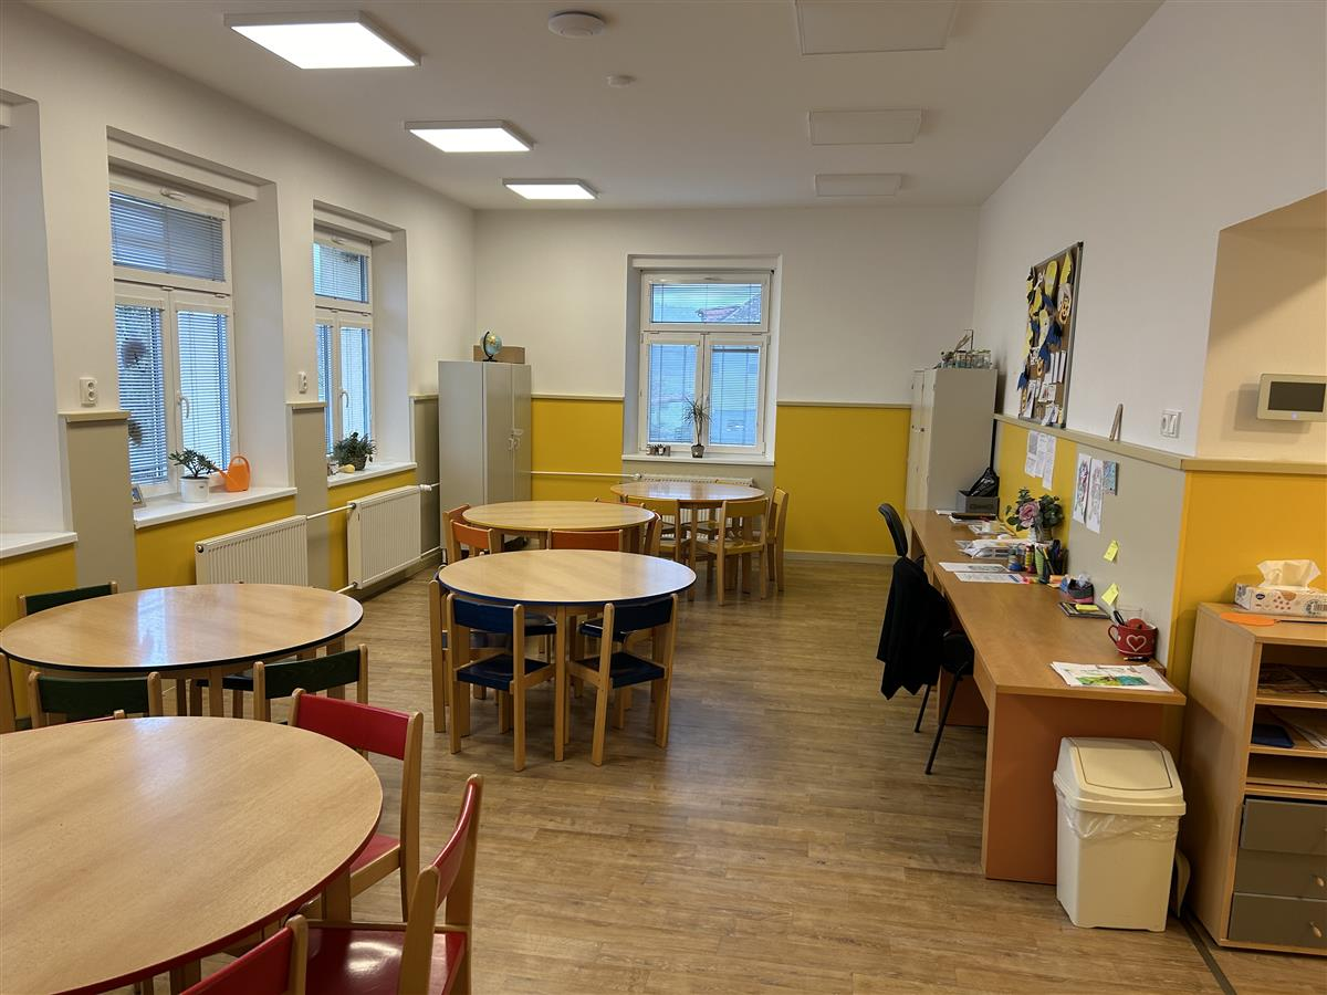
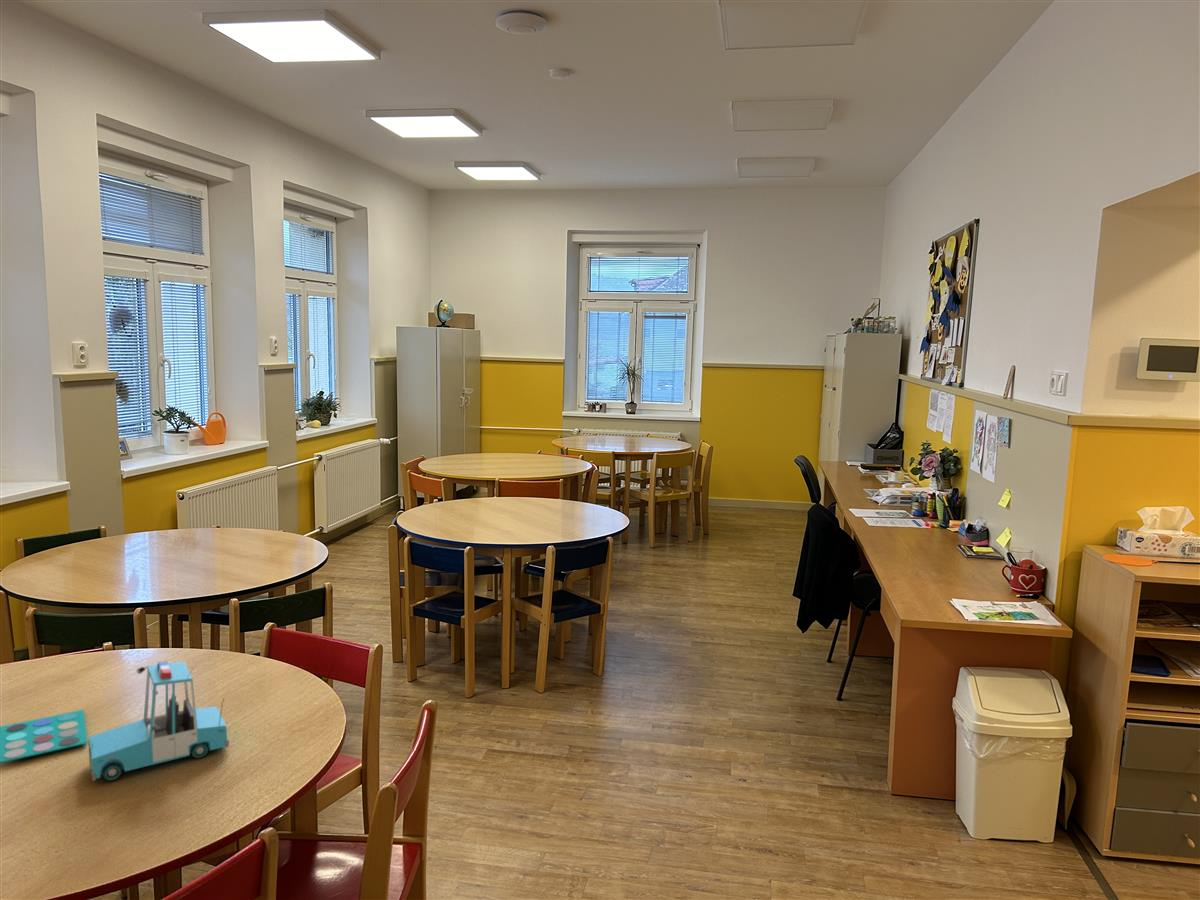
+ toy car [0,660,230,782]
